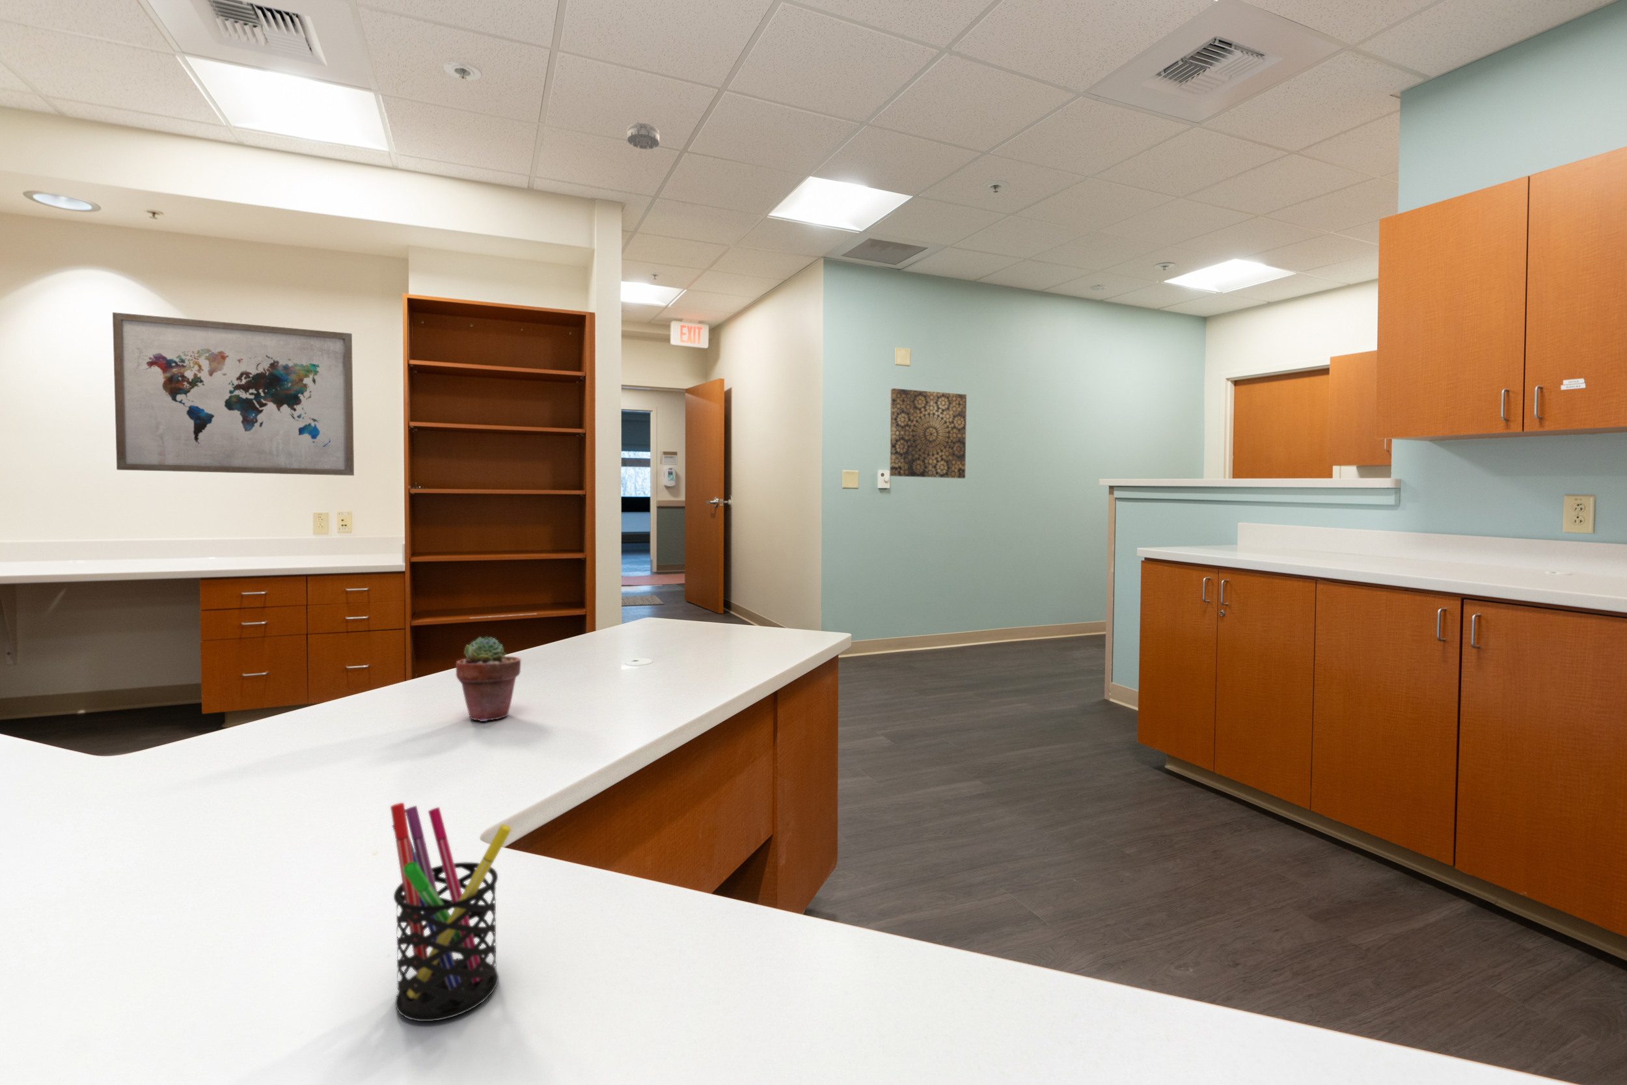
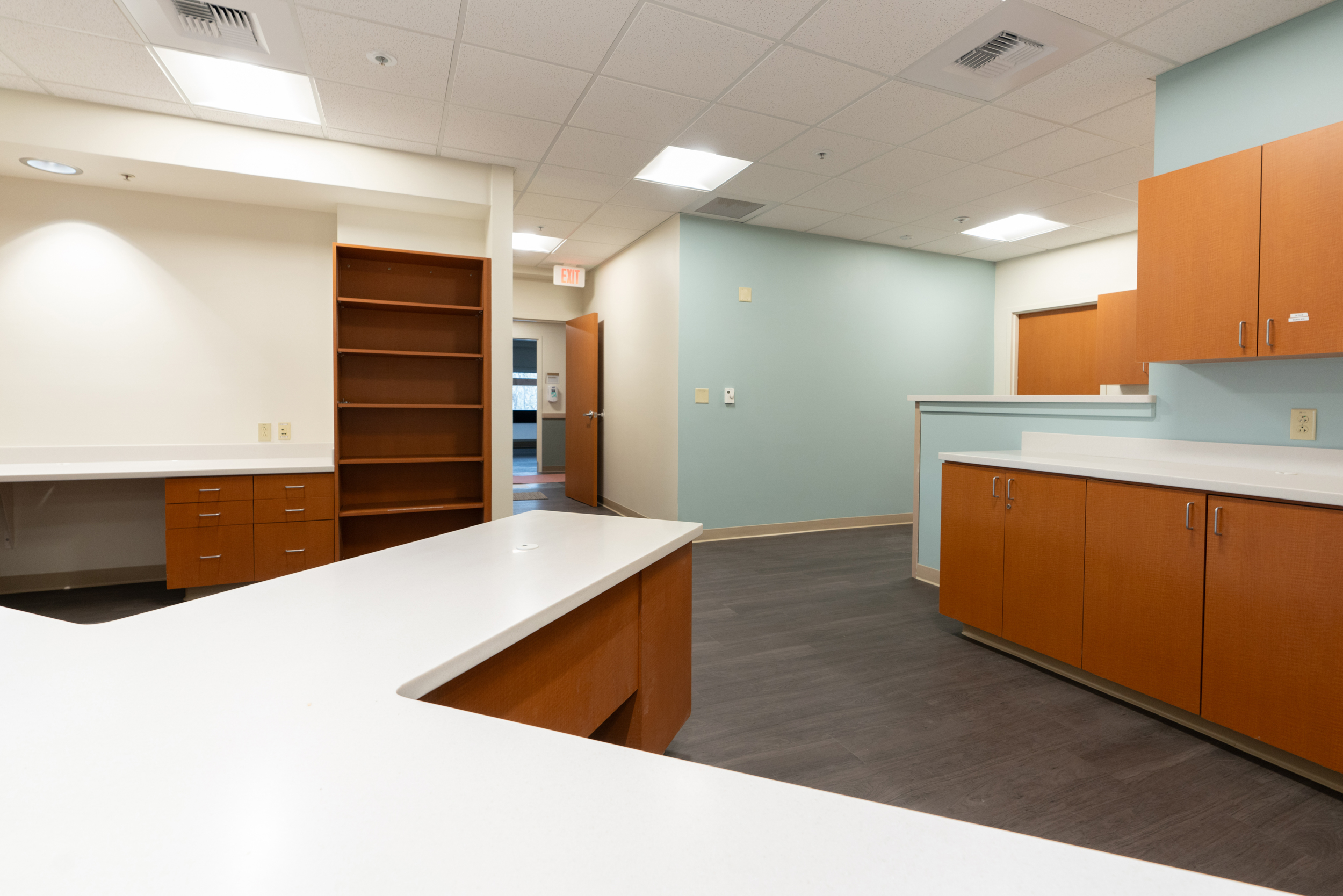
- wall art [889,388,967,478]
- smoke detector [626,121,660,150]
- wall art [111,311,355,476]
- potted succulent [456,636,521,722]
- pen holder [390,802,512,1022]
